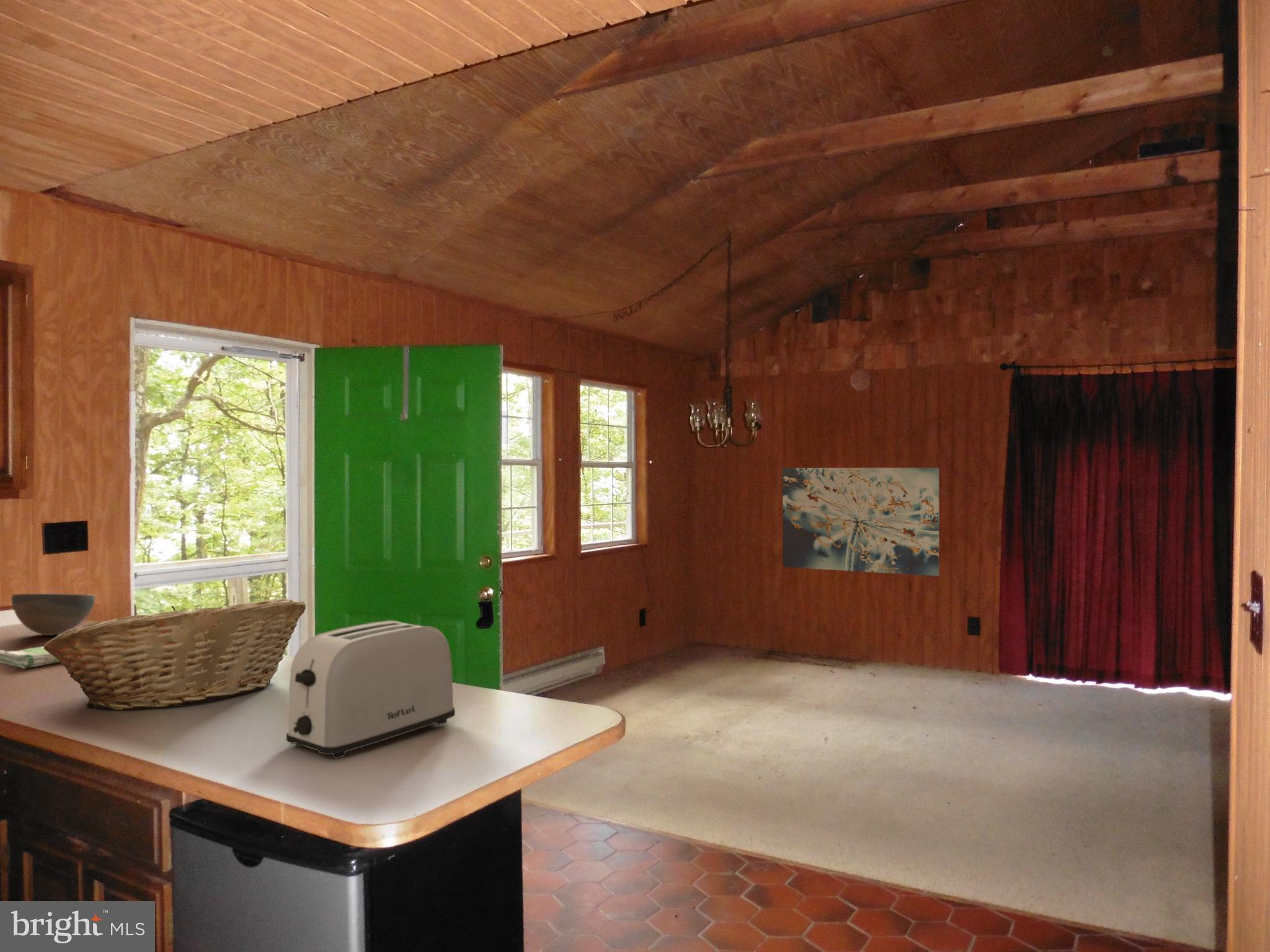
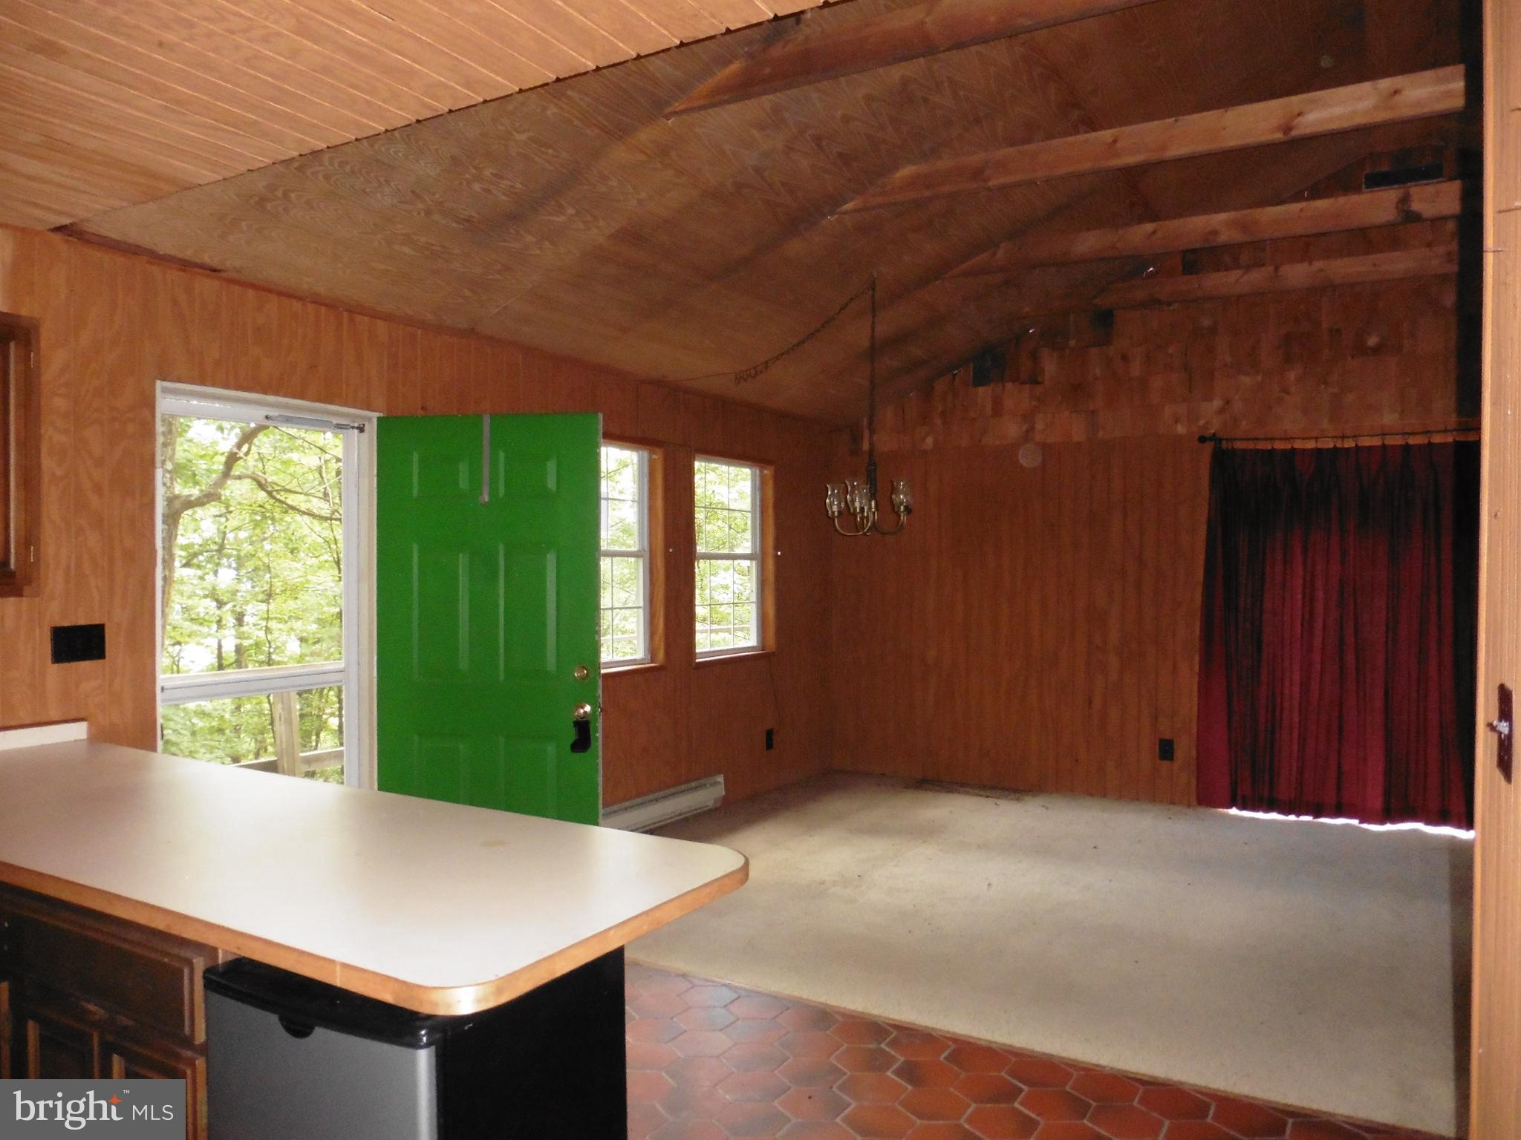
- dish towel [0,646,60,669]
- bowl [11,593,95,636]
- wall art [782,467,940,576]
- toaster [285,620,456,759]
- fruit basket [43,597,306,711]
